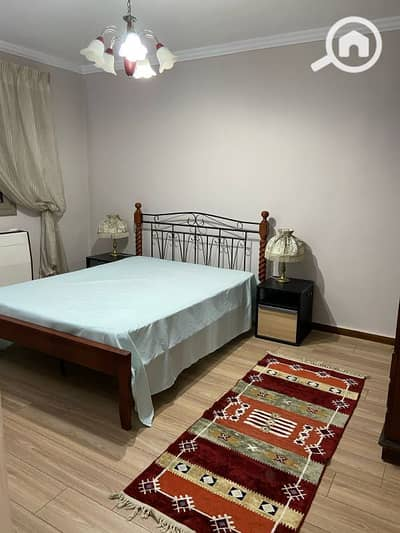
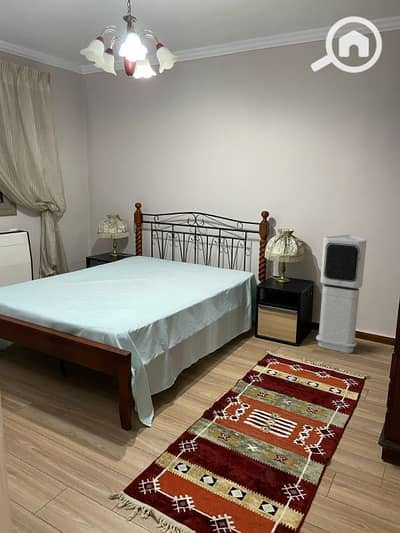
+ air purifier [315,234,367,354]
